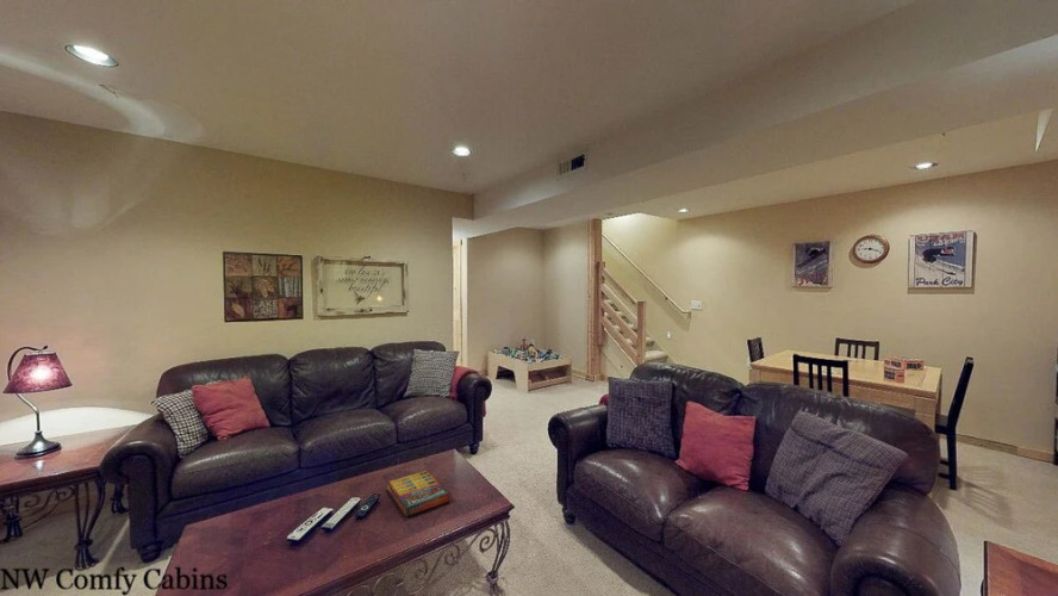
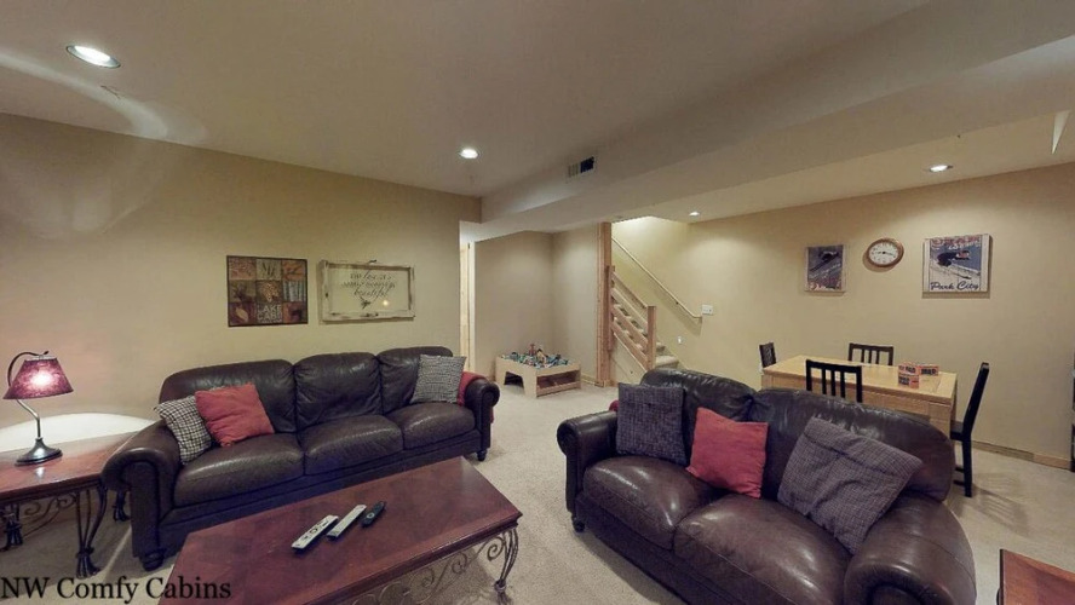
- game compilation box [386,468,452,517]
